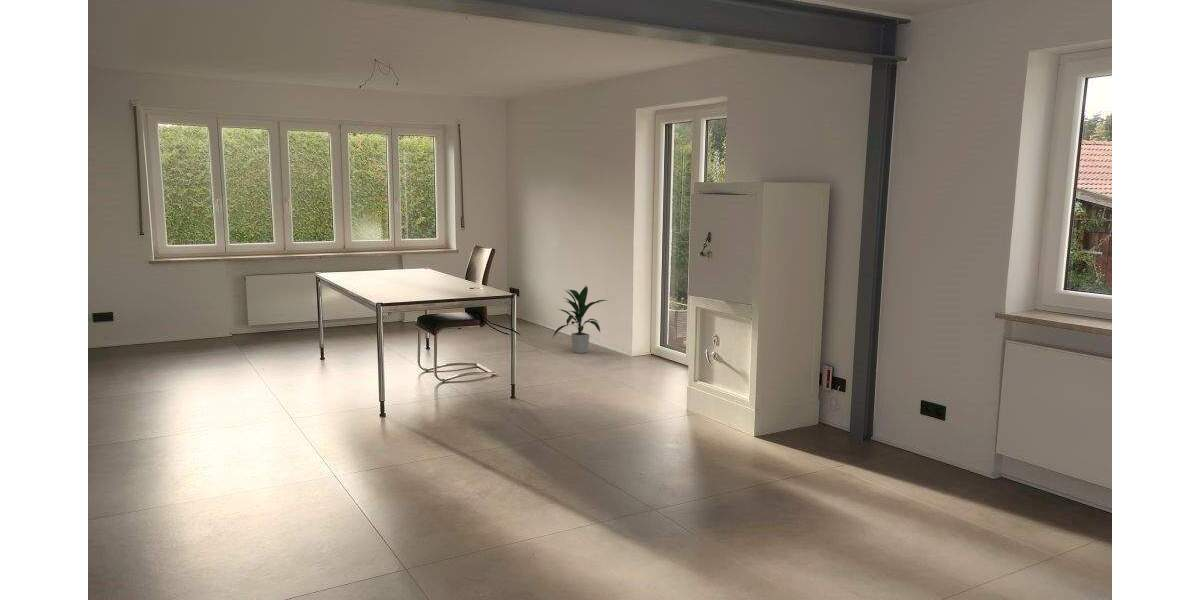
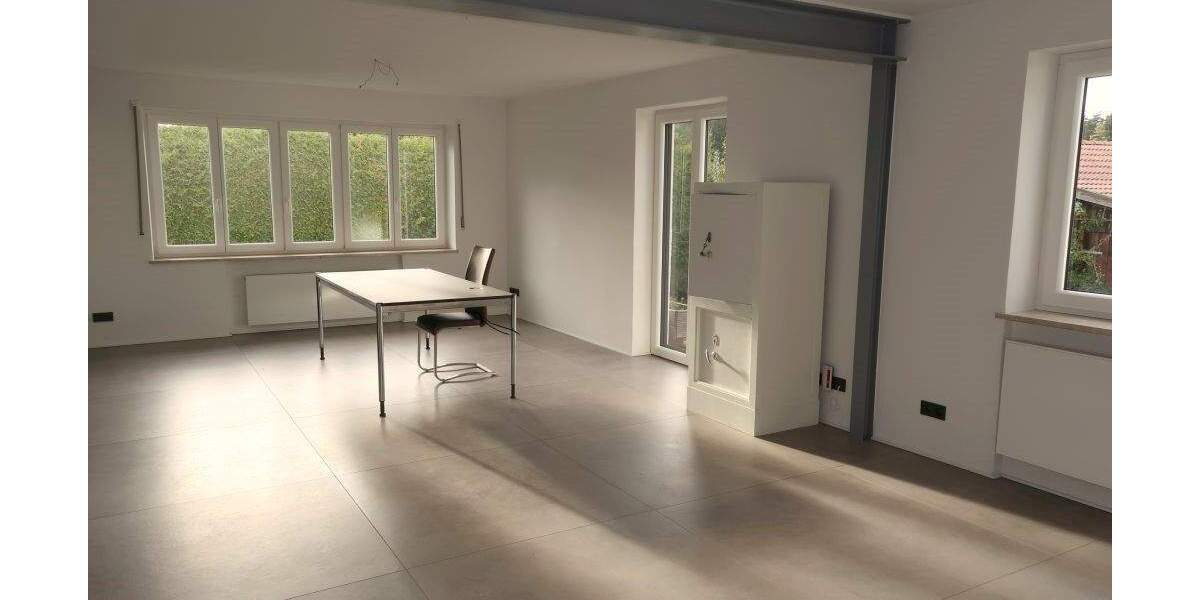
- indoor plant [552,285,610,354]
